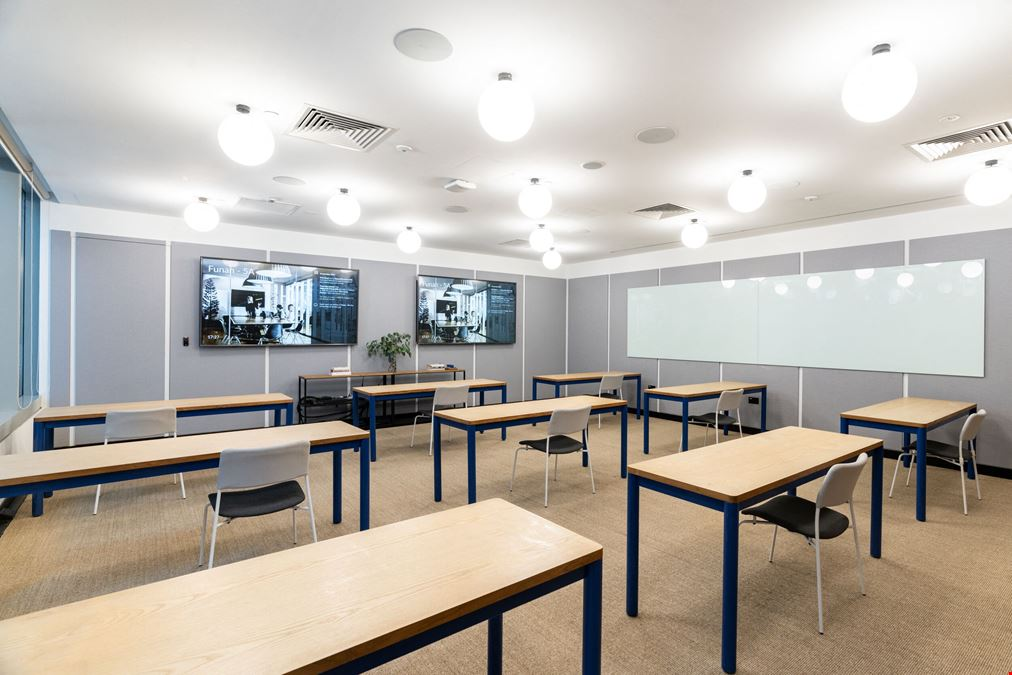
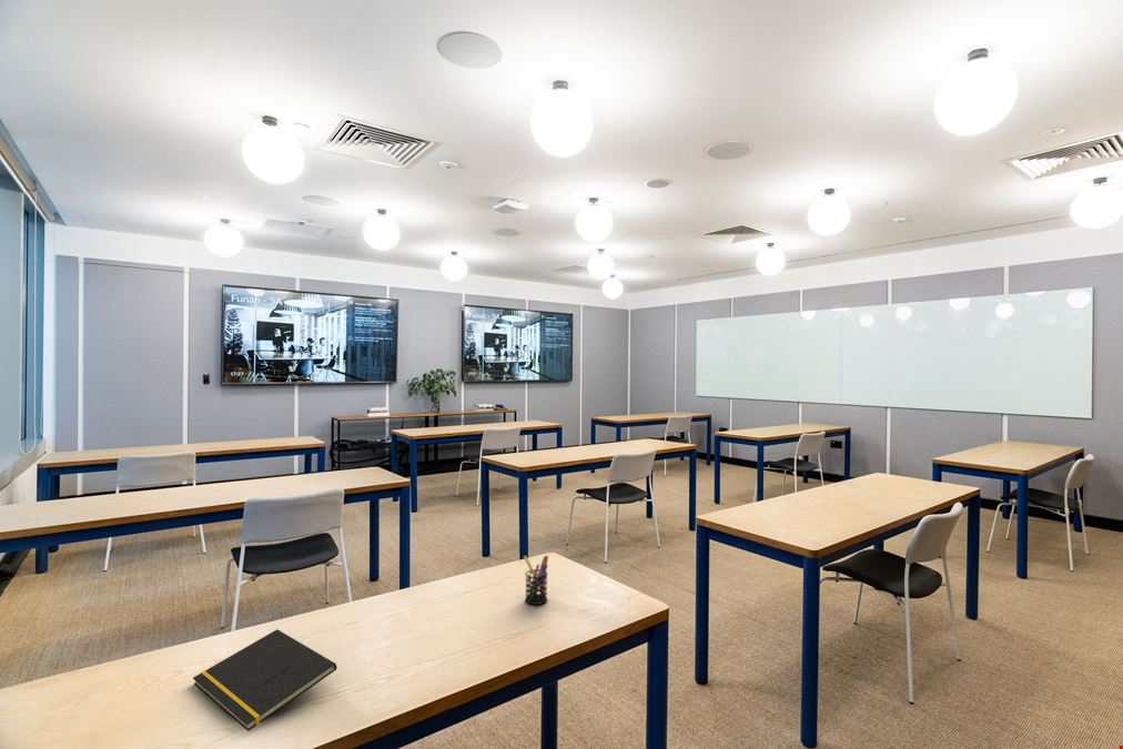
+ pen holder [523,555,549,606]
+ notepad [192,628,338,732]
